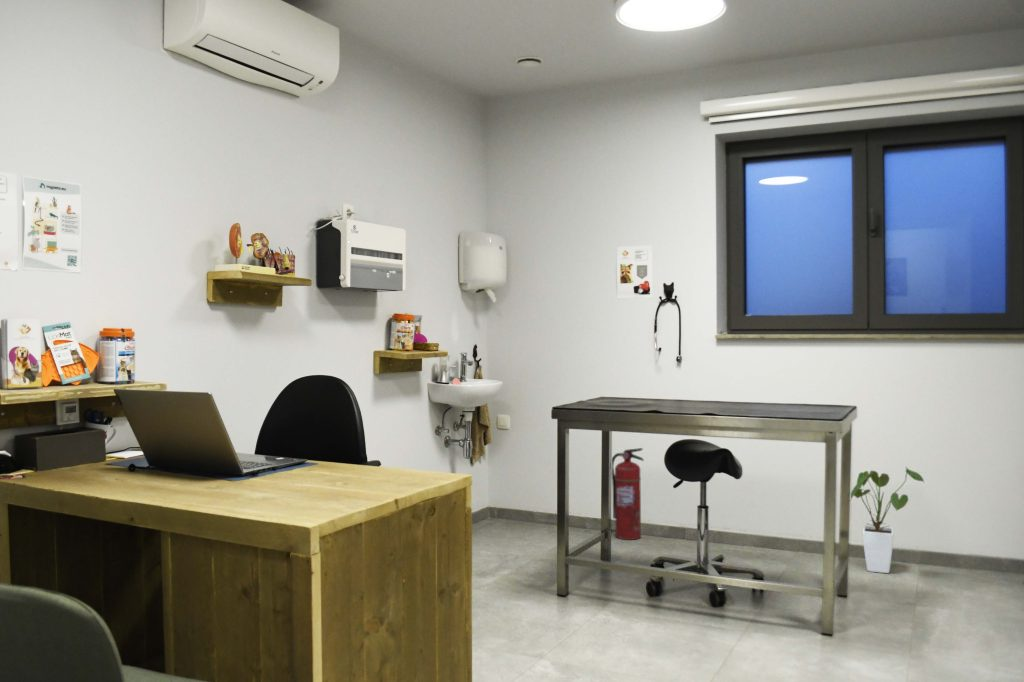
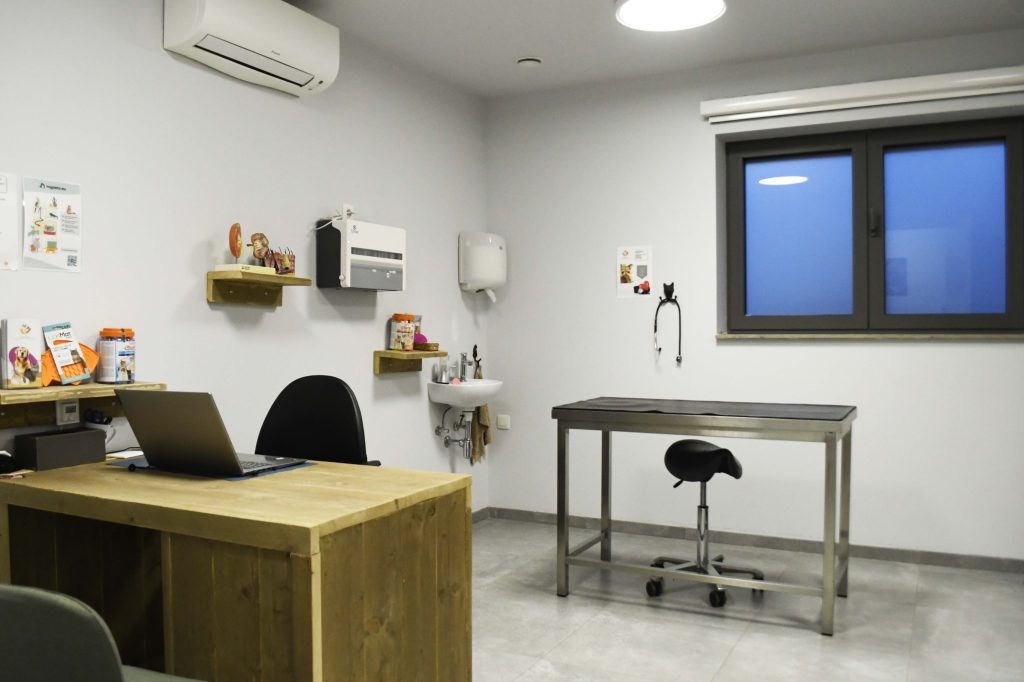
- house plant [850,466,925,574]
- fire extinguisher [611,447,645,541]
